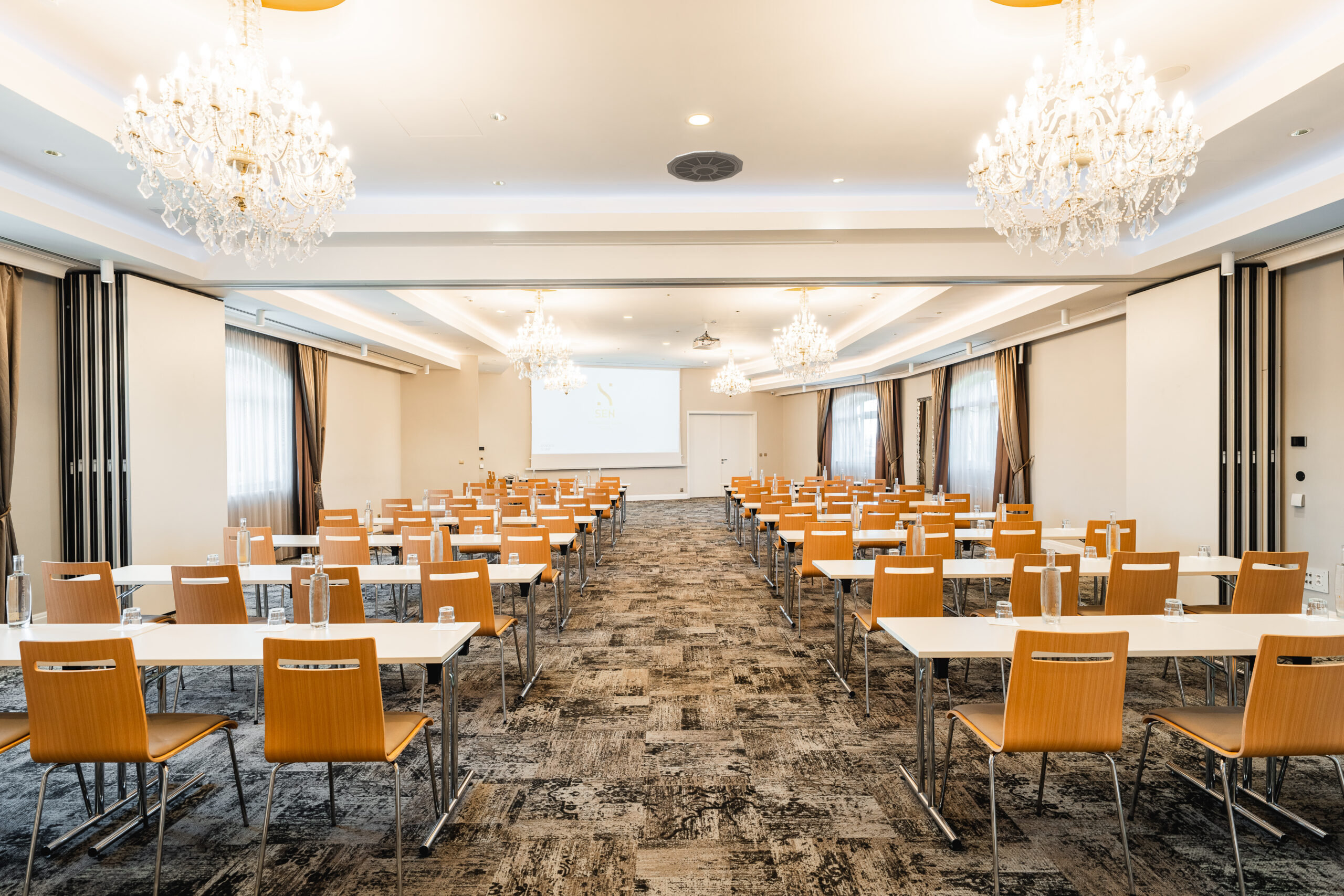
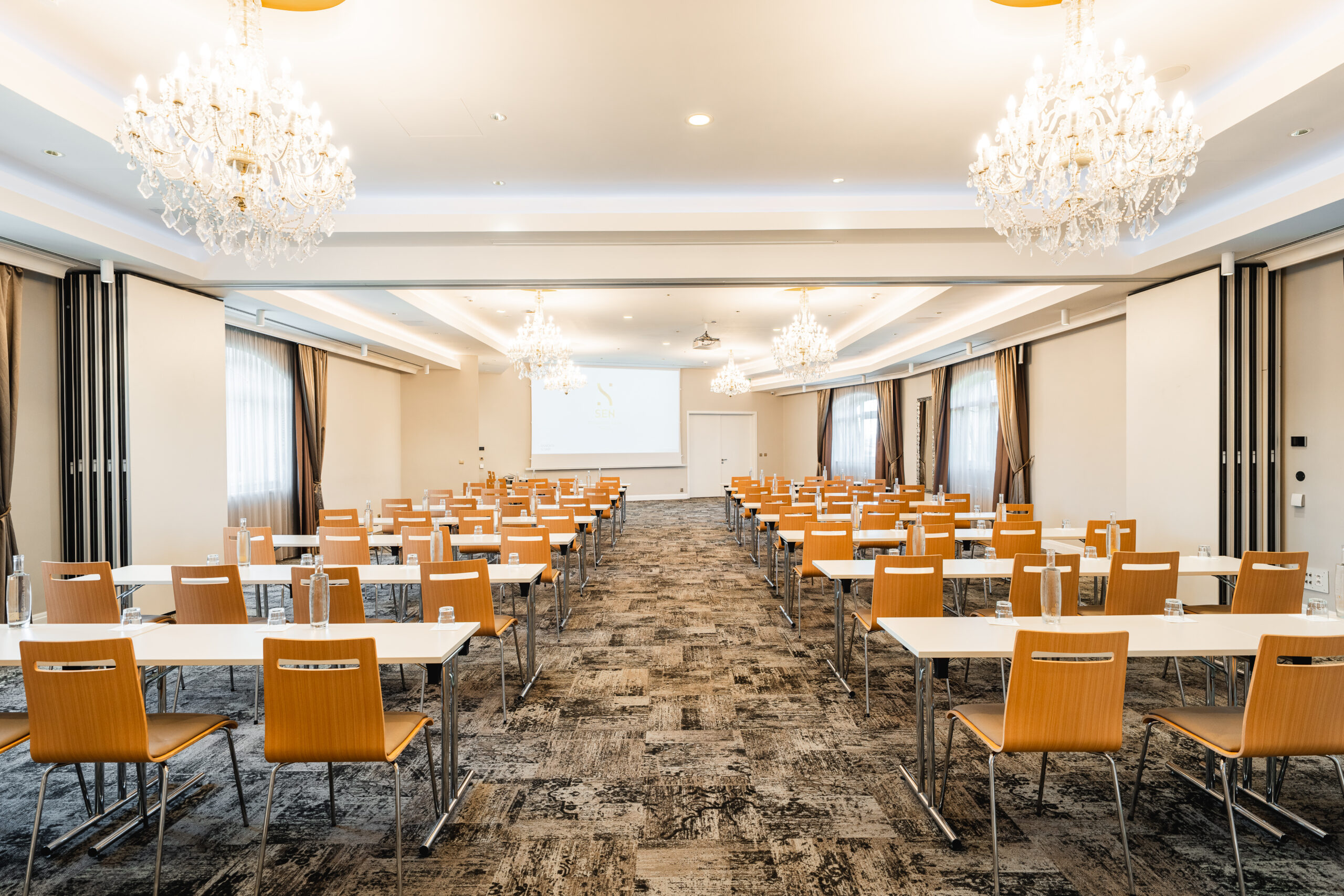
- ceiling vent [666,150,743,182]
